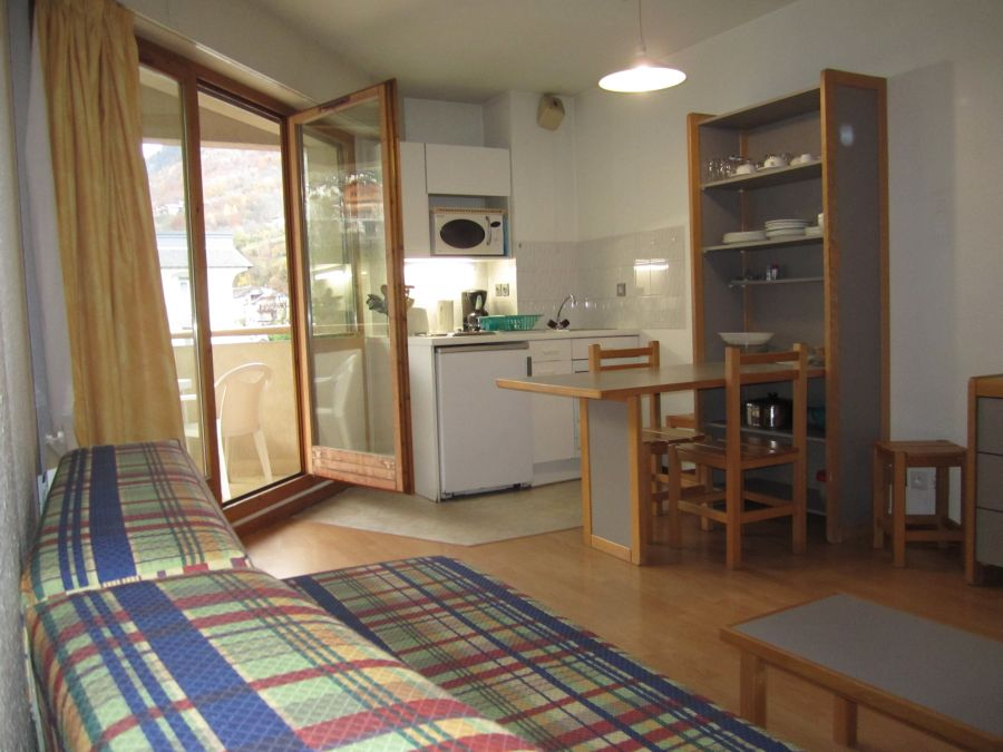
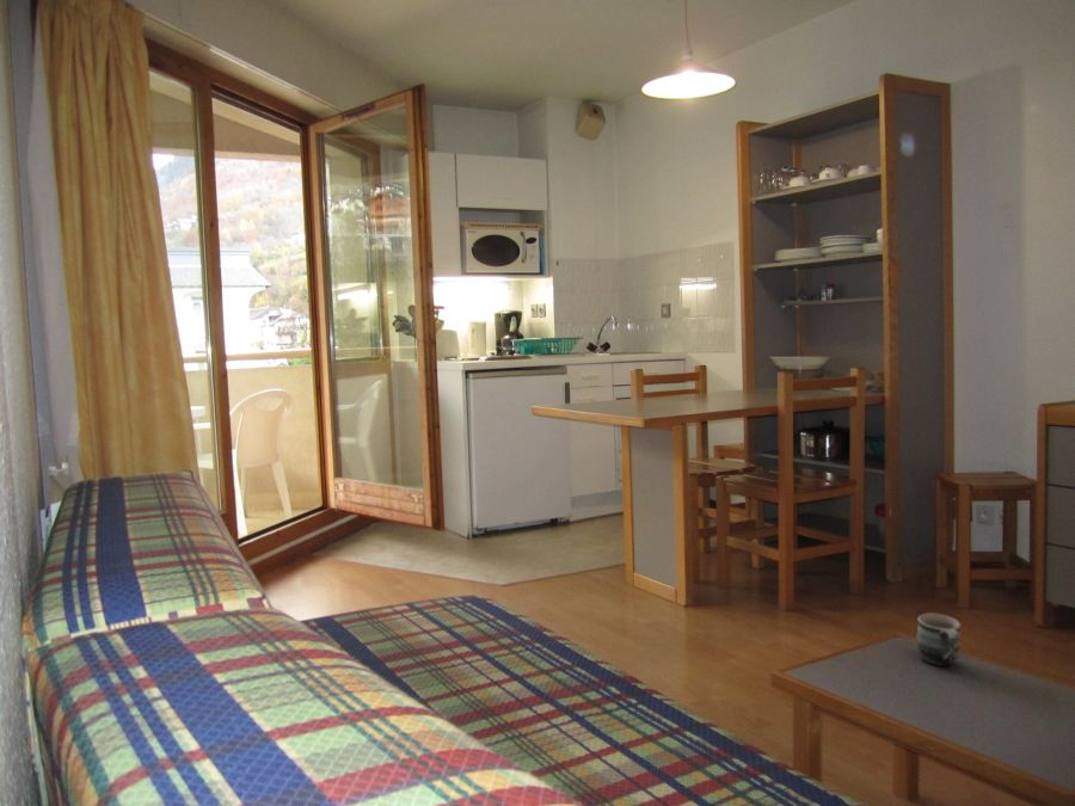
+ mug [916,611,962,667]
